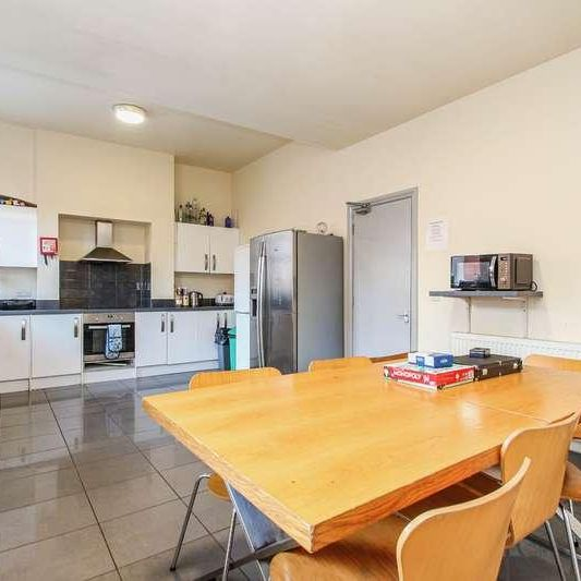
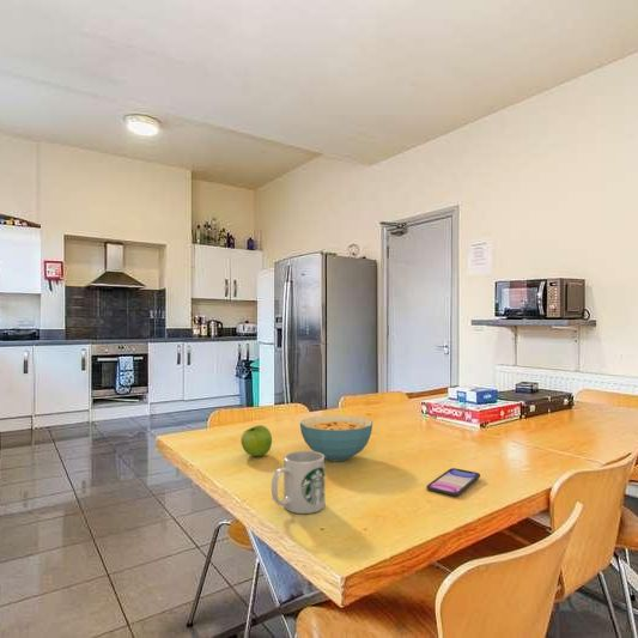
+ fruit [239,424,273,457]
+ smartphone [425,467,481,497]
+ mug [271,450,326,515]
+ cereal bowl [299,414,373,462]
